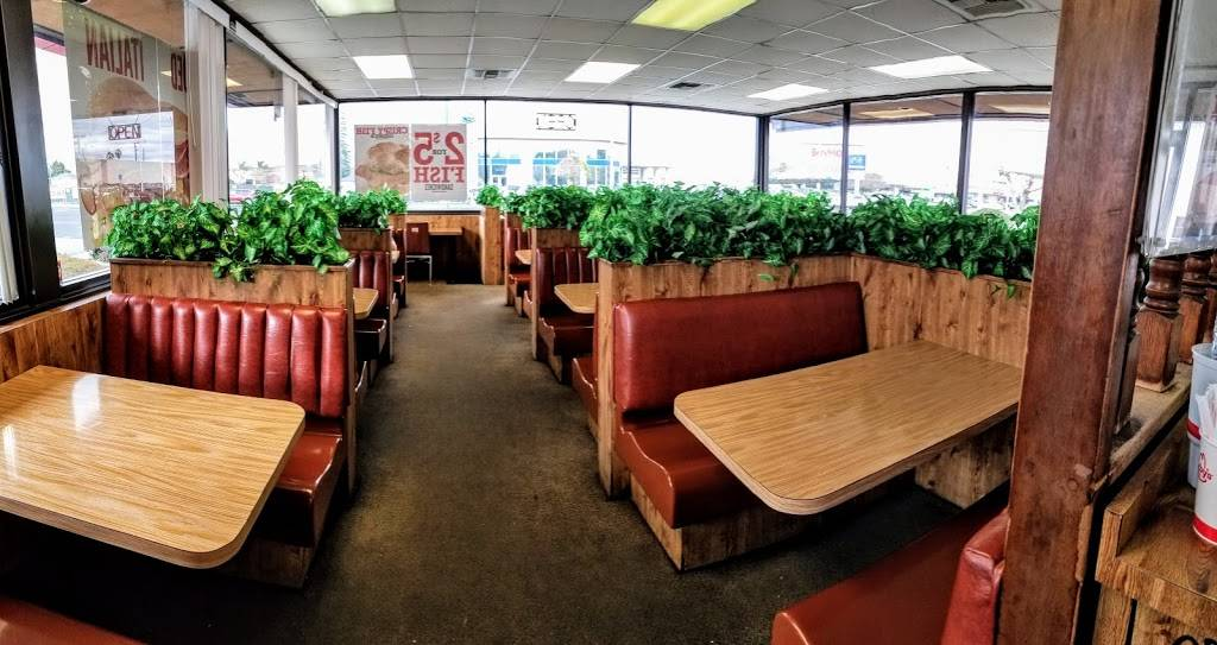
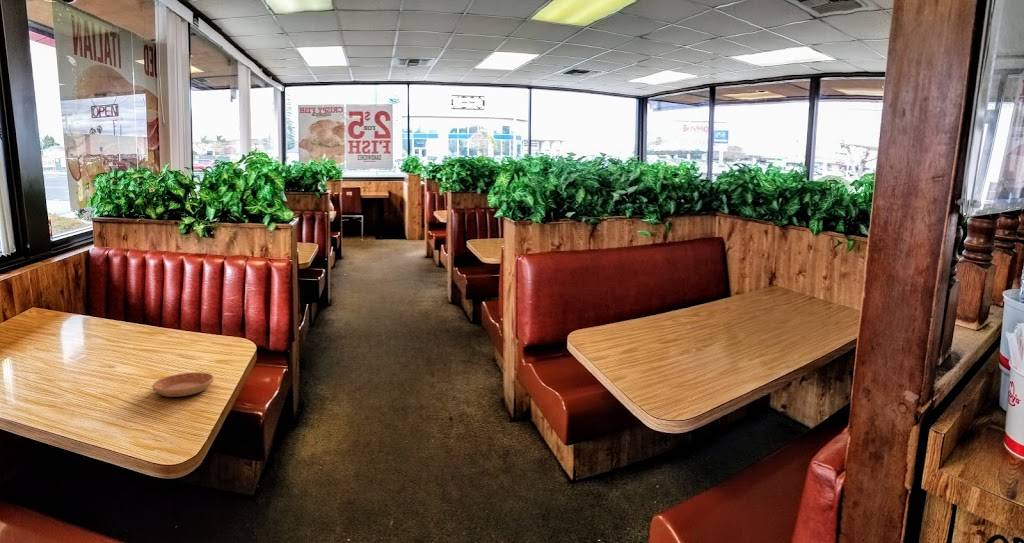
+ saucer [151,371,215,398]
